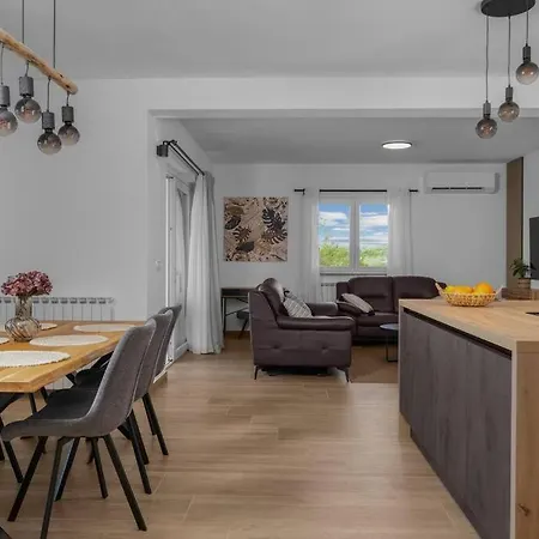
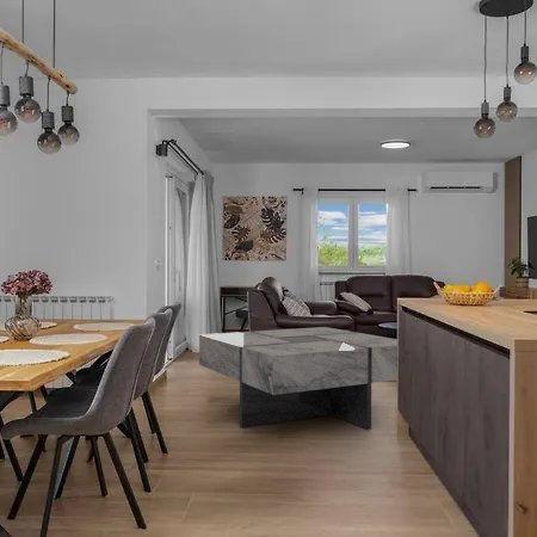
+ coffee table [198,326,399,431]
